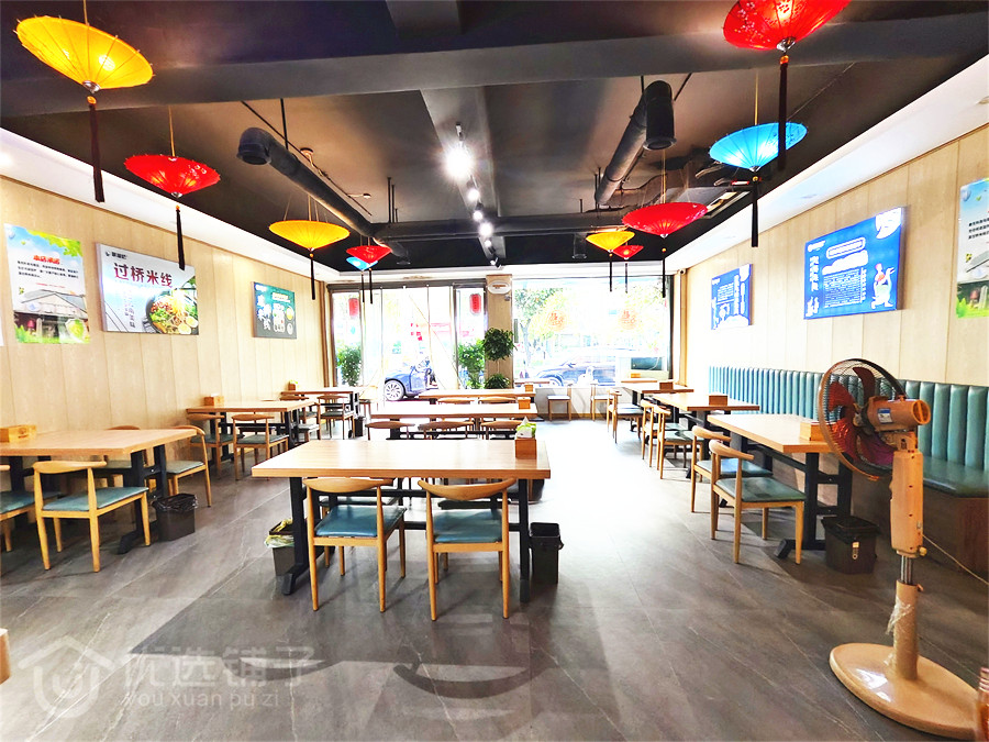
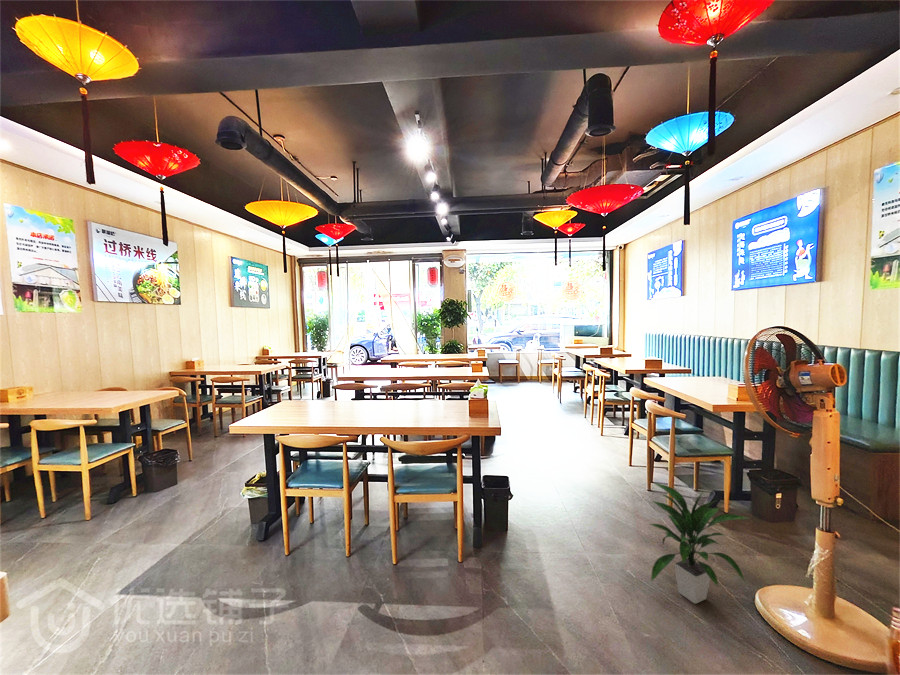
+ indoor plant [649,481,749,605]
